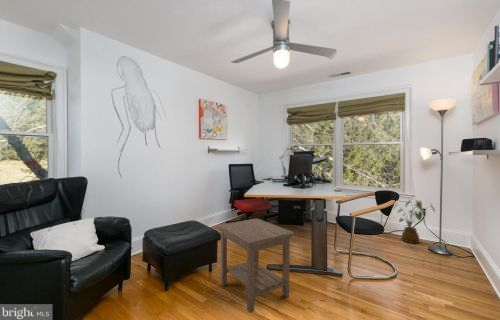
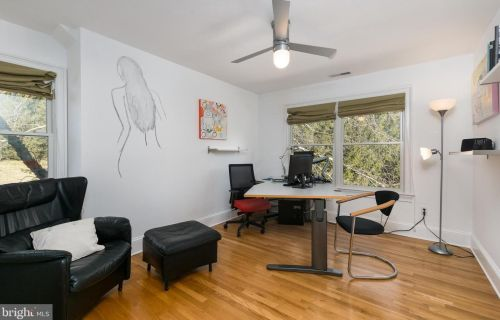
- house plant [392,199,436,244]
- side table [217,218,294,314]
